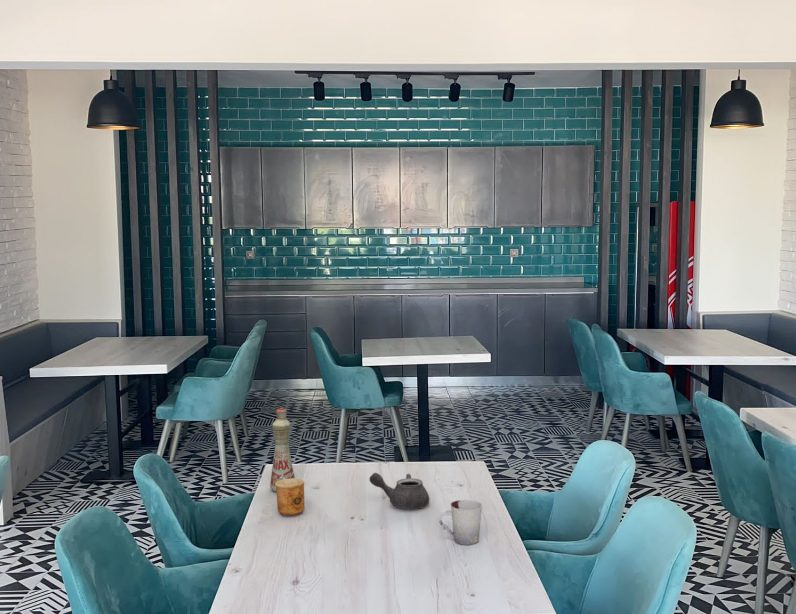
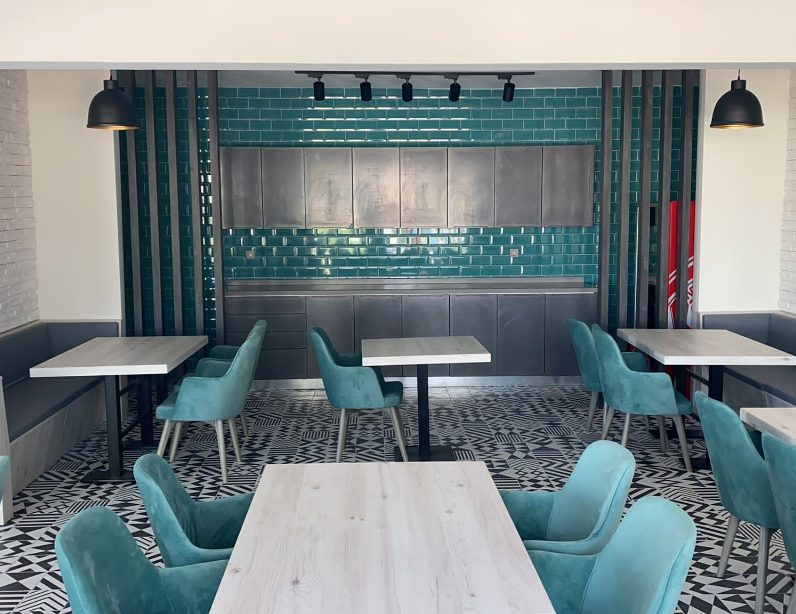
- teapot [368,472,430,510]
- bottle [269,407,296,493]
- cup [275,477,305,517]
- cup [438,499,483,546]
